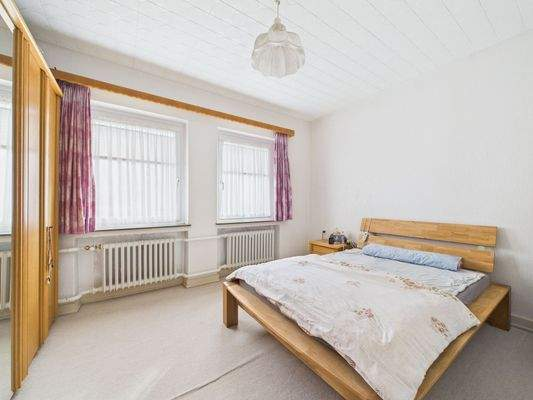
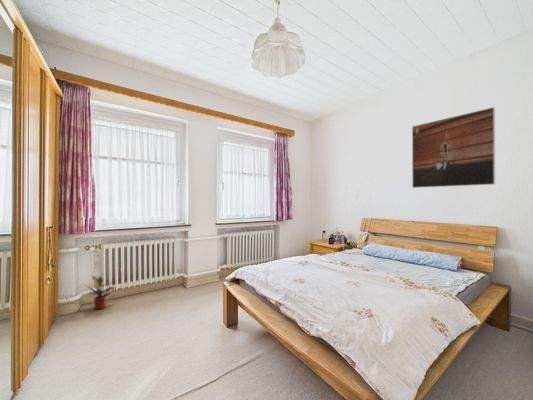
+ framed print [411,106,496,189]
+ potted plant [84,274,116,310]
